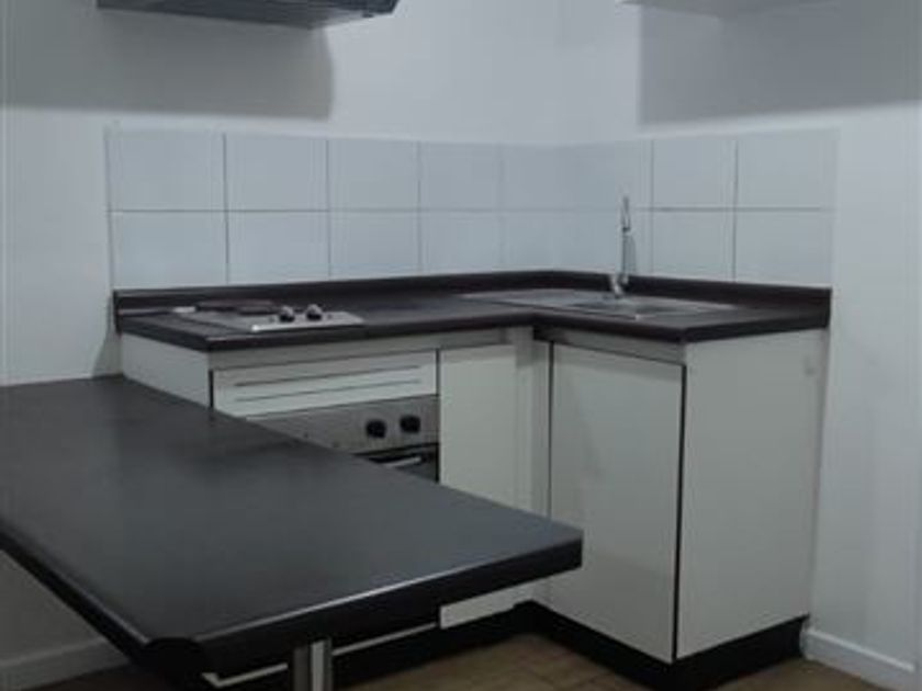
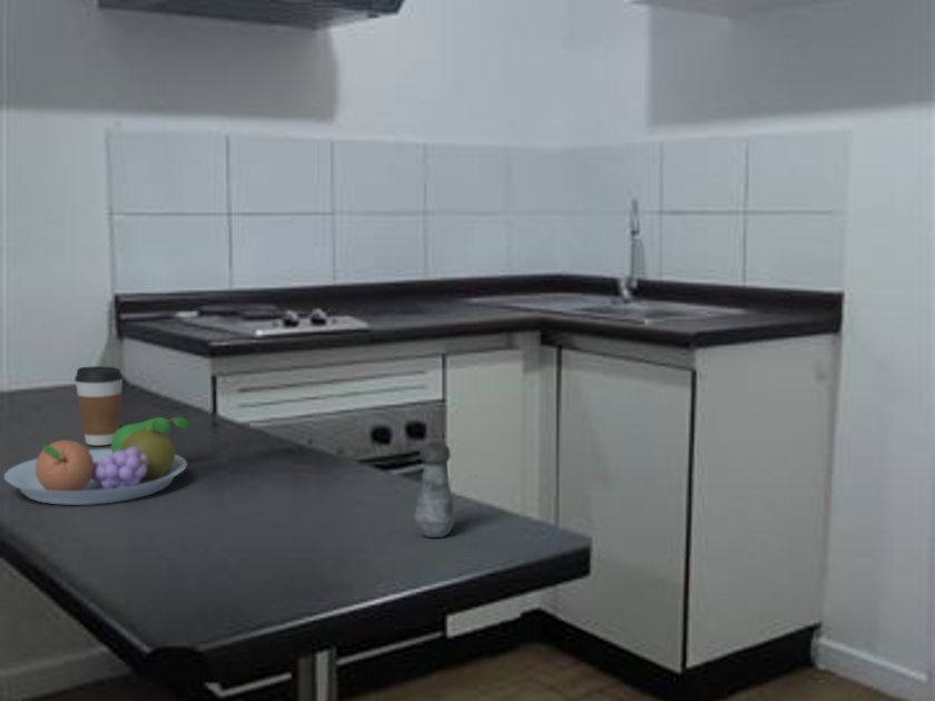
+ salt shaker [413,442,456,539]
+ coffee cup [73,365,125,446]
+ fruit bowl [3,416,190,506]
